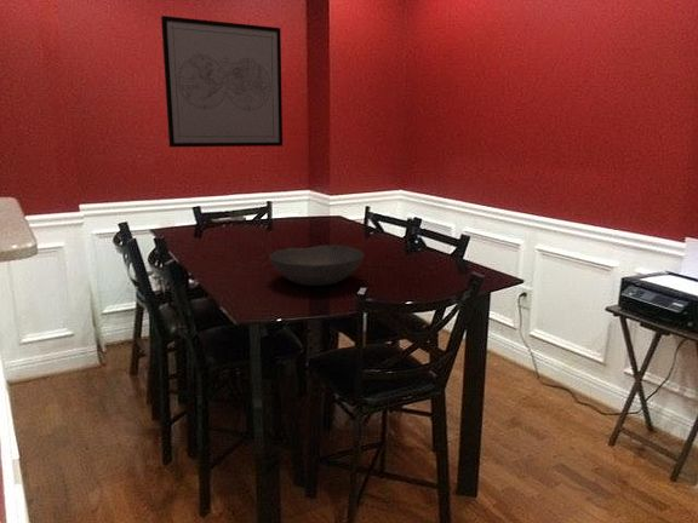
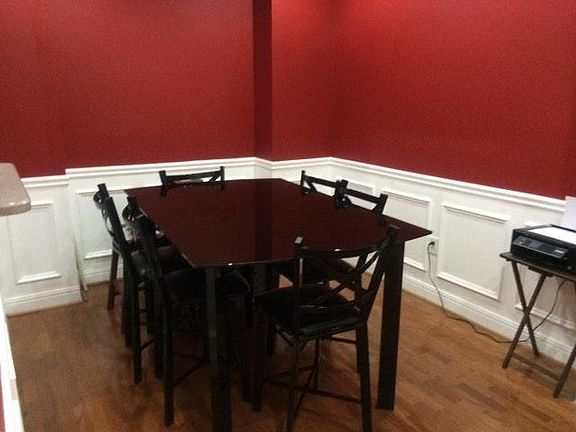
- wall art [160,15,284,148]
- bowl [268,243,365,287]
